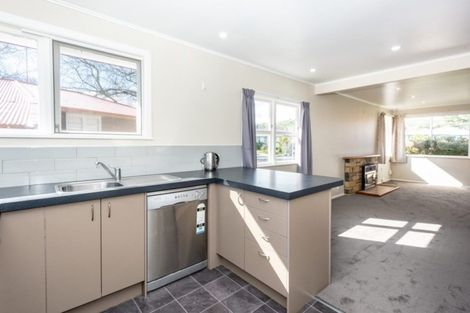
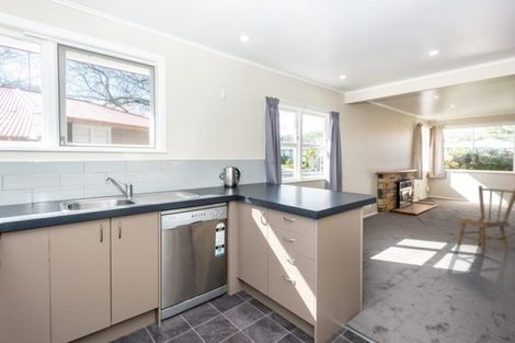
+ dining chair [457,184,515,254]
